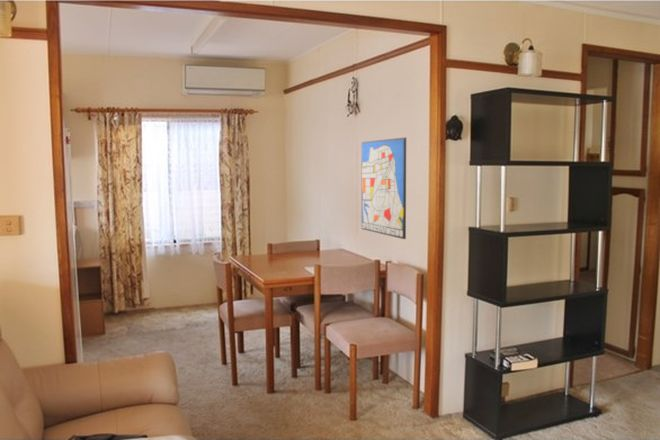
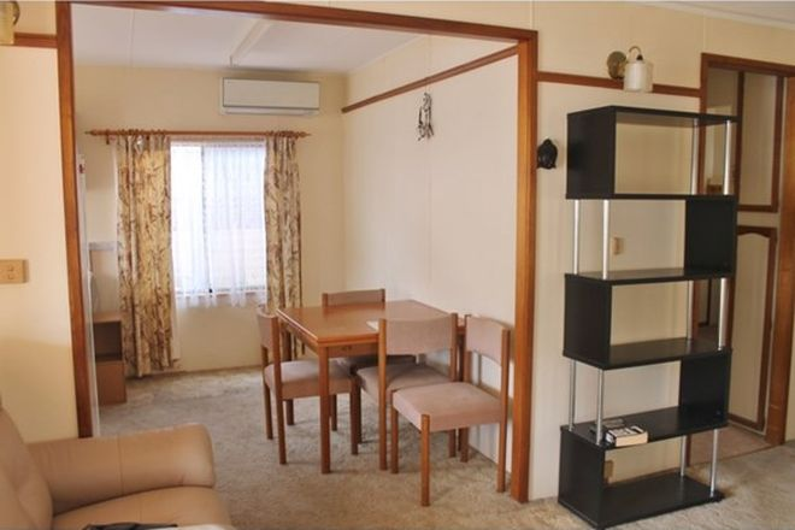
- wall art [361,137,407,240]
